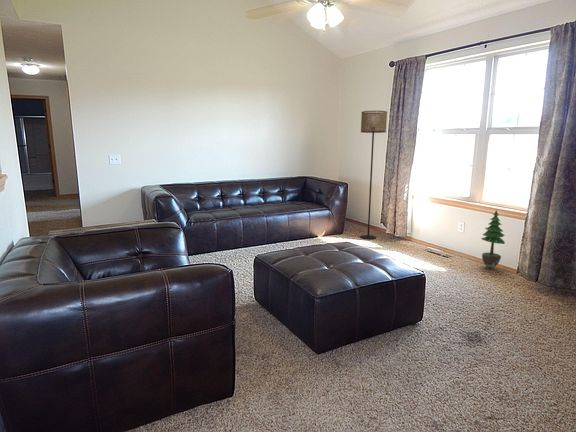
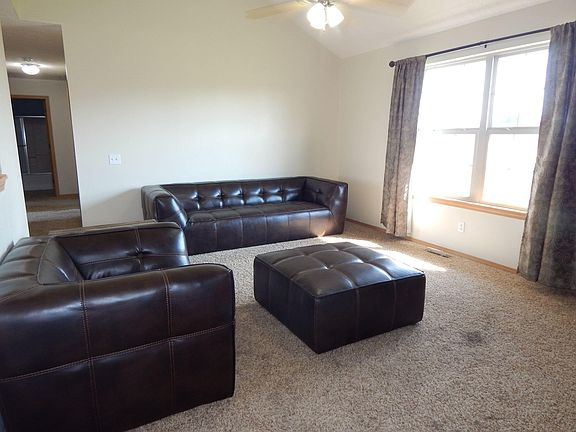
- floor lamp [359,110,388,240]
- potted tree [480,209,506,269]
